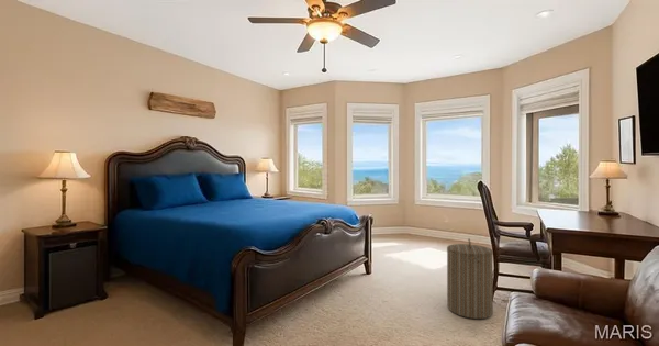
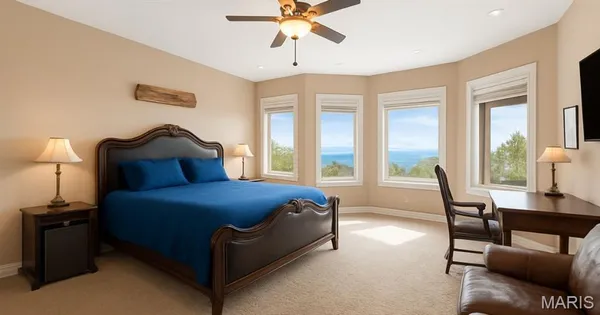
- laundry hamper [446,237,494,320]
